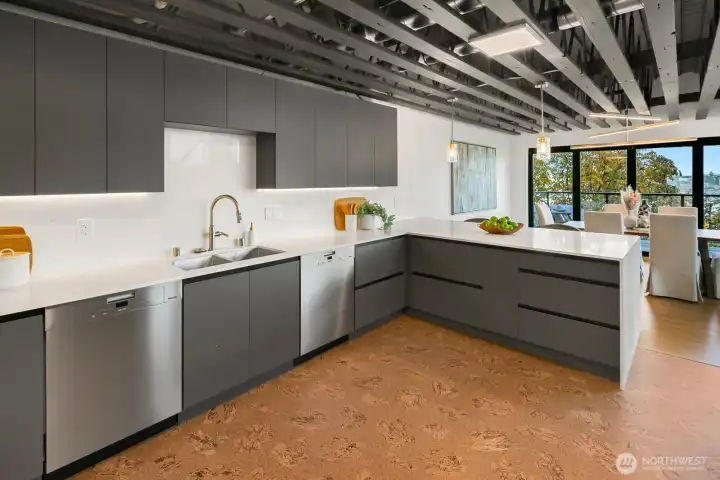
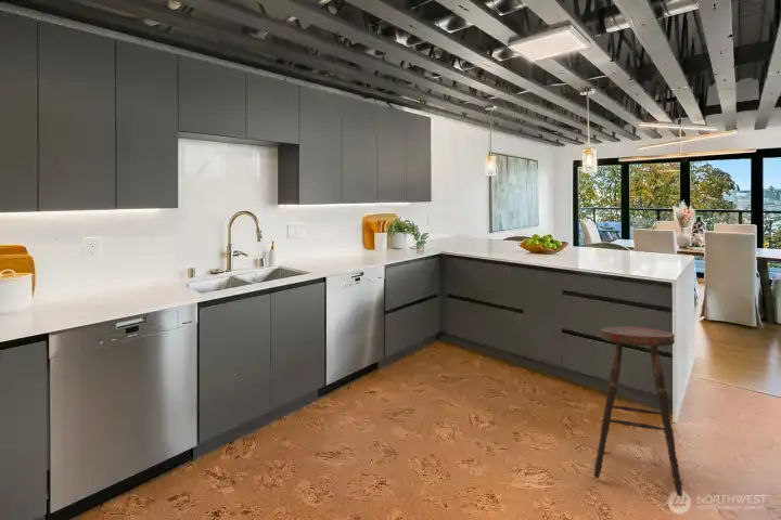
+ bar stool [593,326,683,497]
